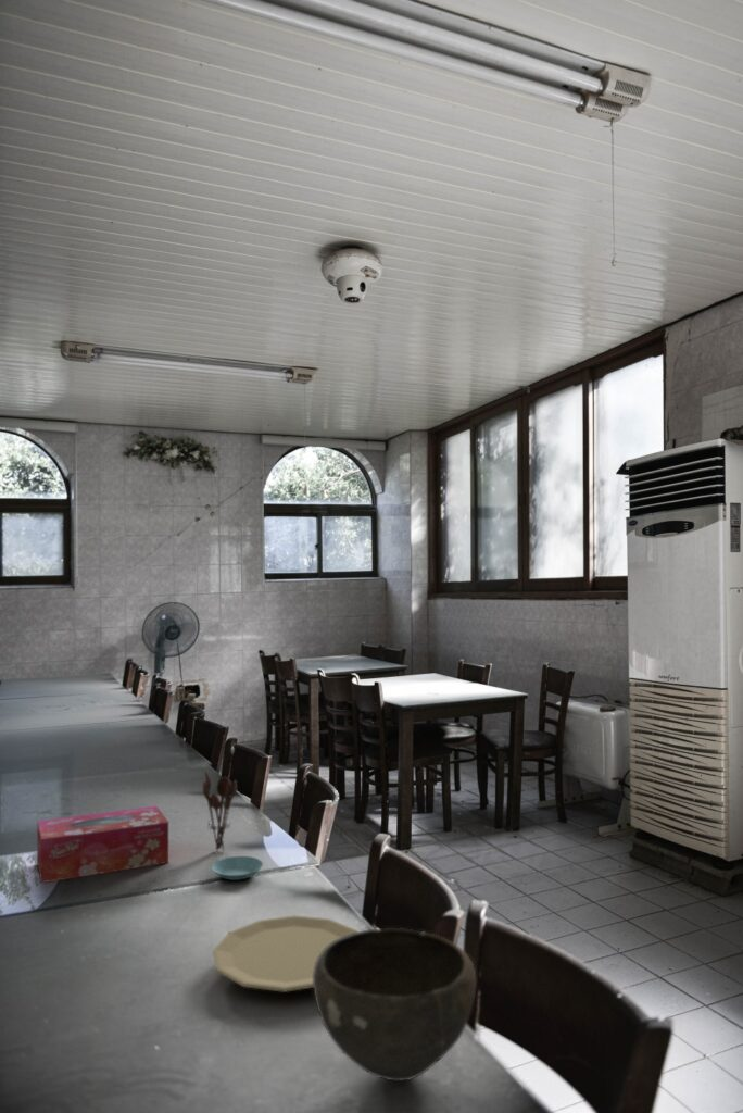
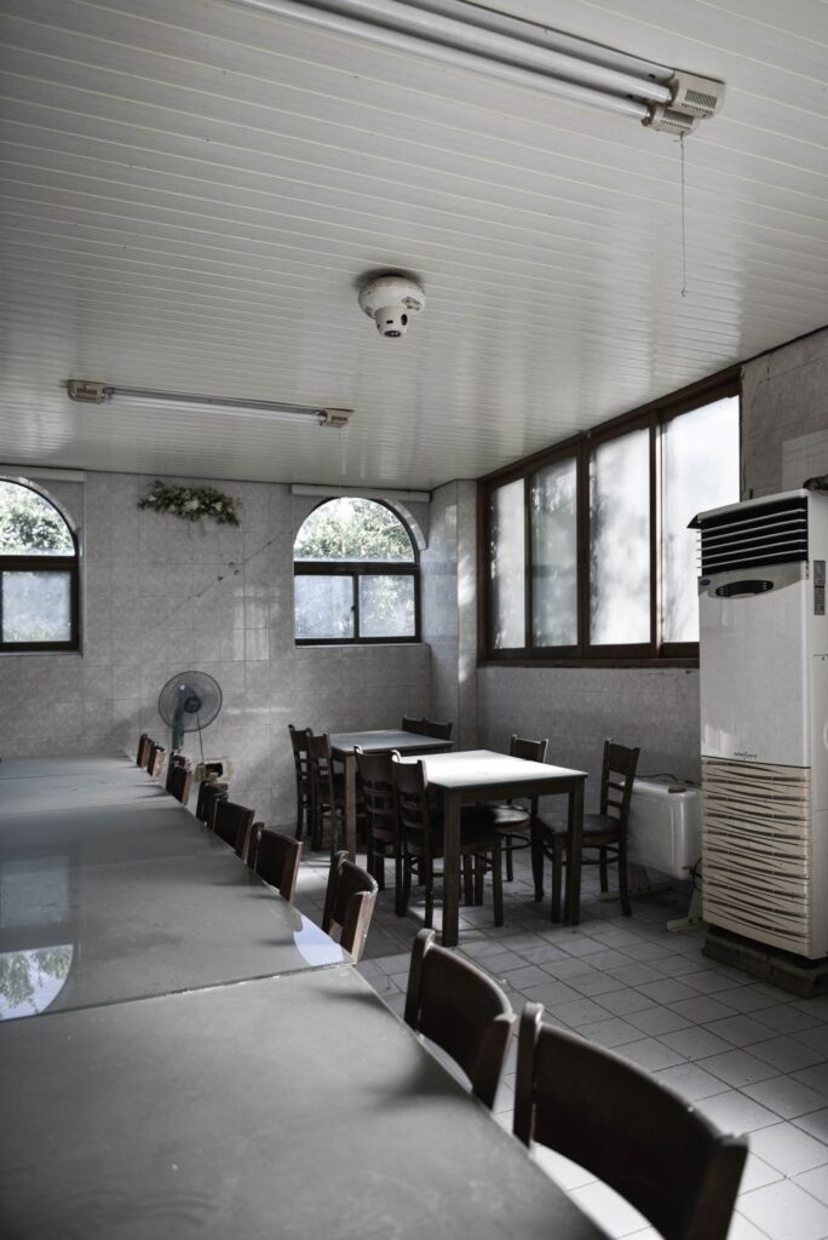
- plate [212,914,358,993]
- bowl [313,927,477,1083]
- tissue box [36,805,169,884]
- saucer [211,855,264,881]
- utensil holder [202,770,238,852]
